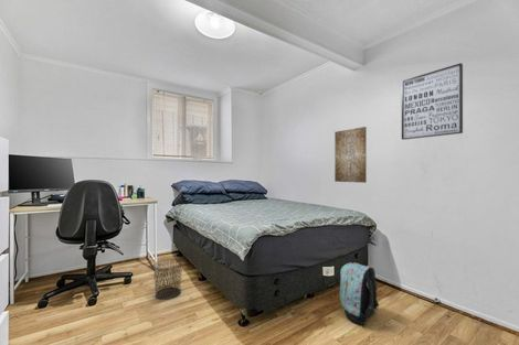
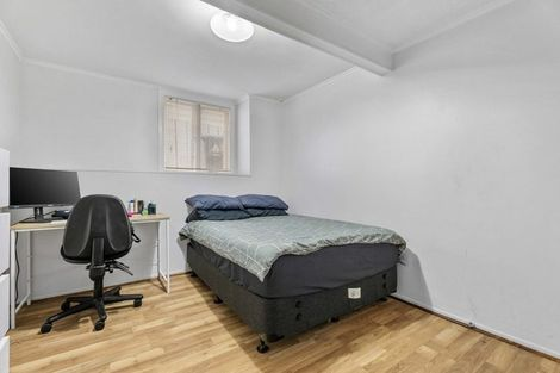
- backpack [339,261,380,326]
- wall art [333,126,368,184]
- wall art [401,62,464,141]
- waste bin [152,257,184,301]
